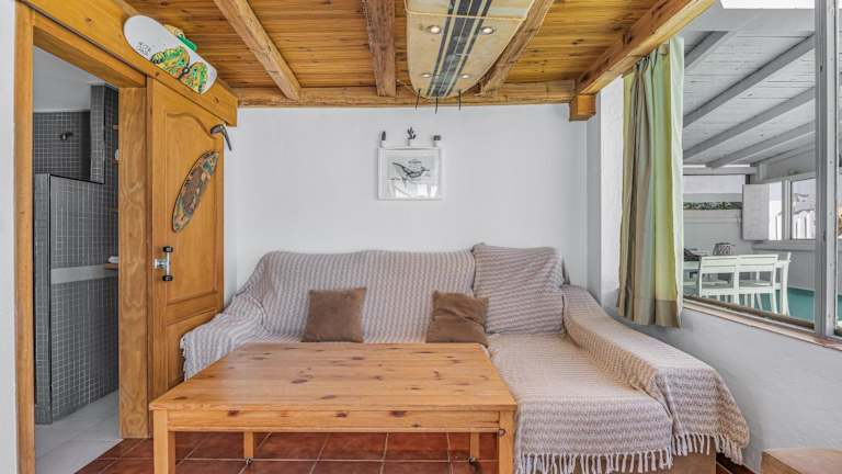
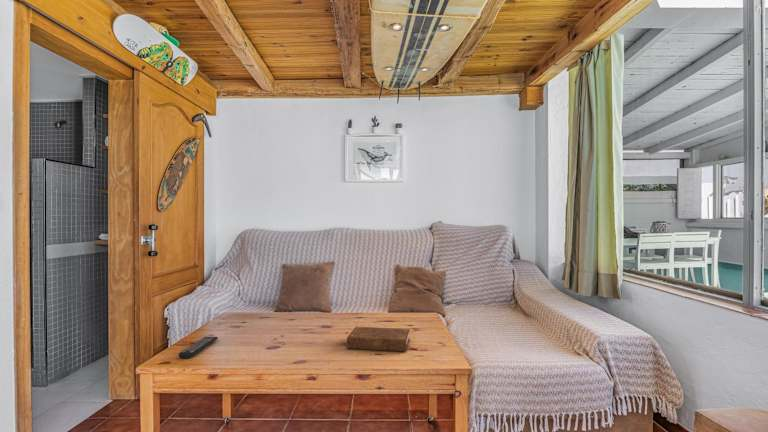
+ remote control [178,336,219,360]
+ book [346,326,419,352]
